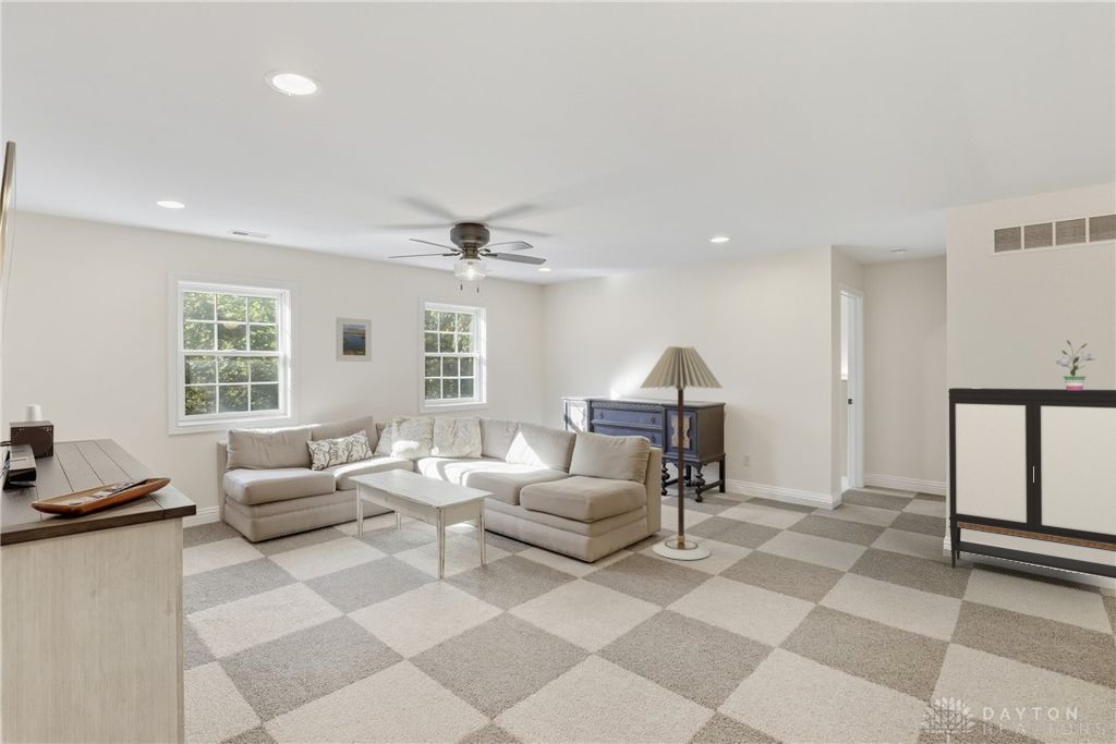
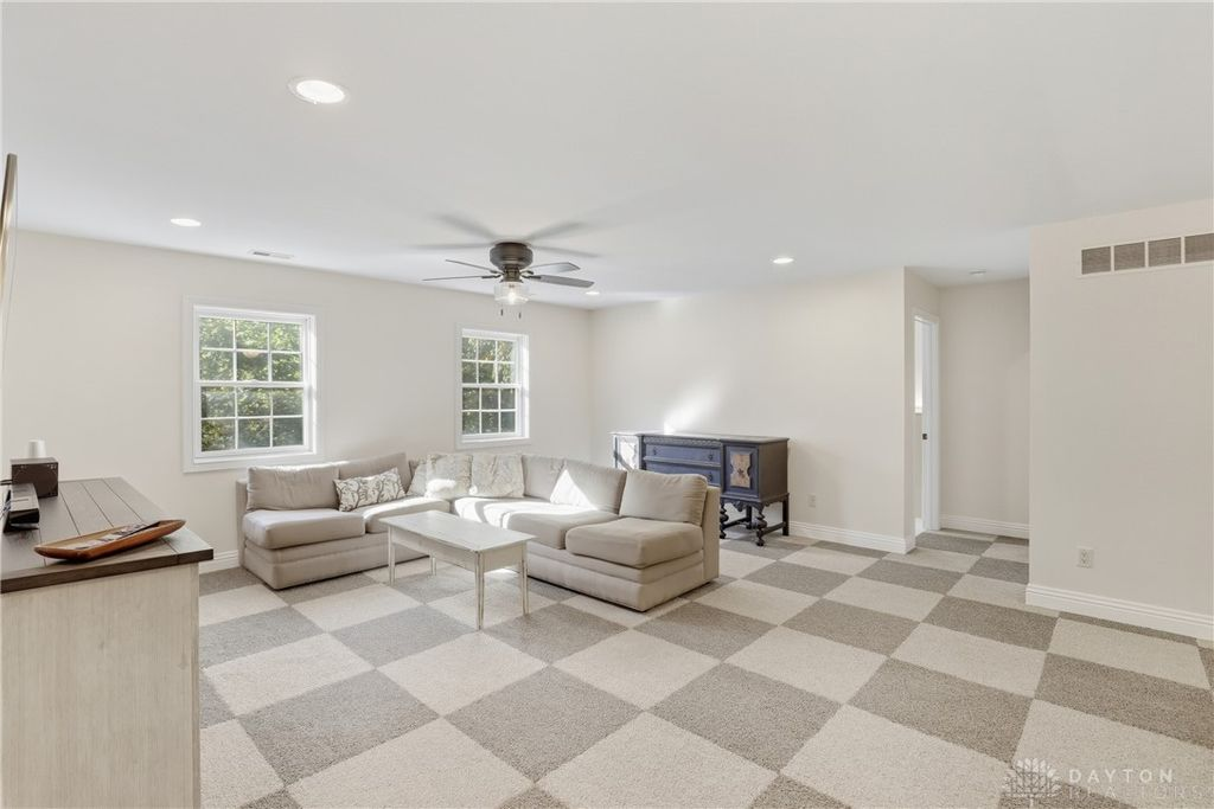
- storage cabinet [947,387,1116,580]
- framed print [335,316,373,363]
- potted plant [1055,339,1096,390]
- floor lamp [639,345,724,561]
